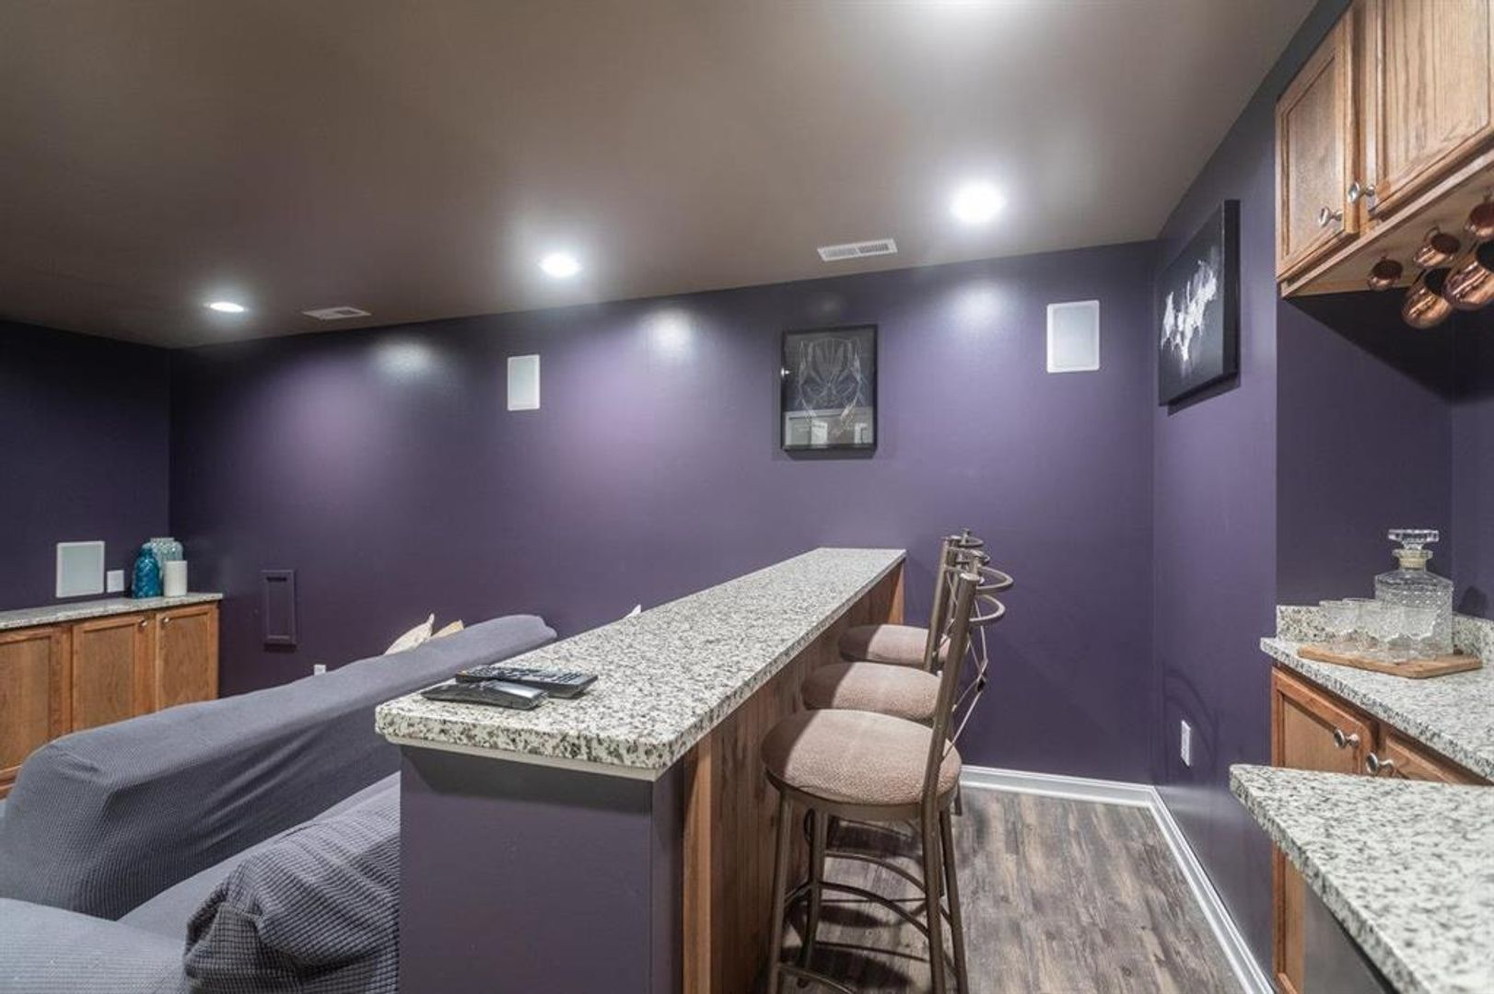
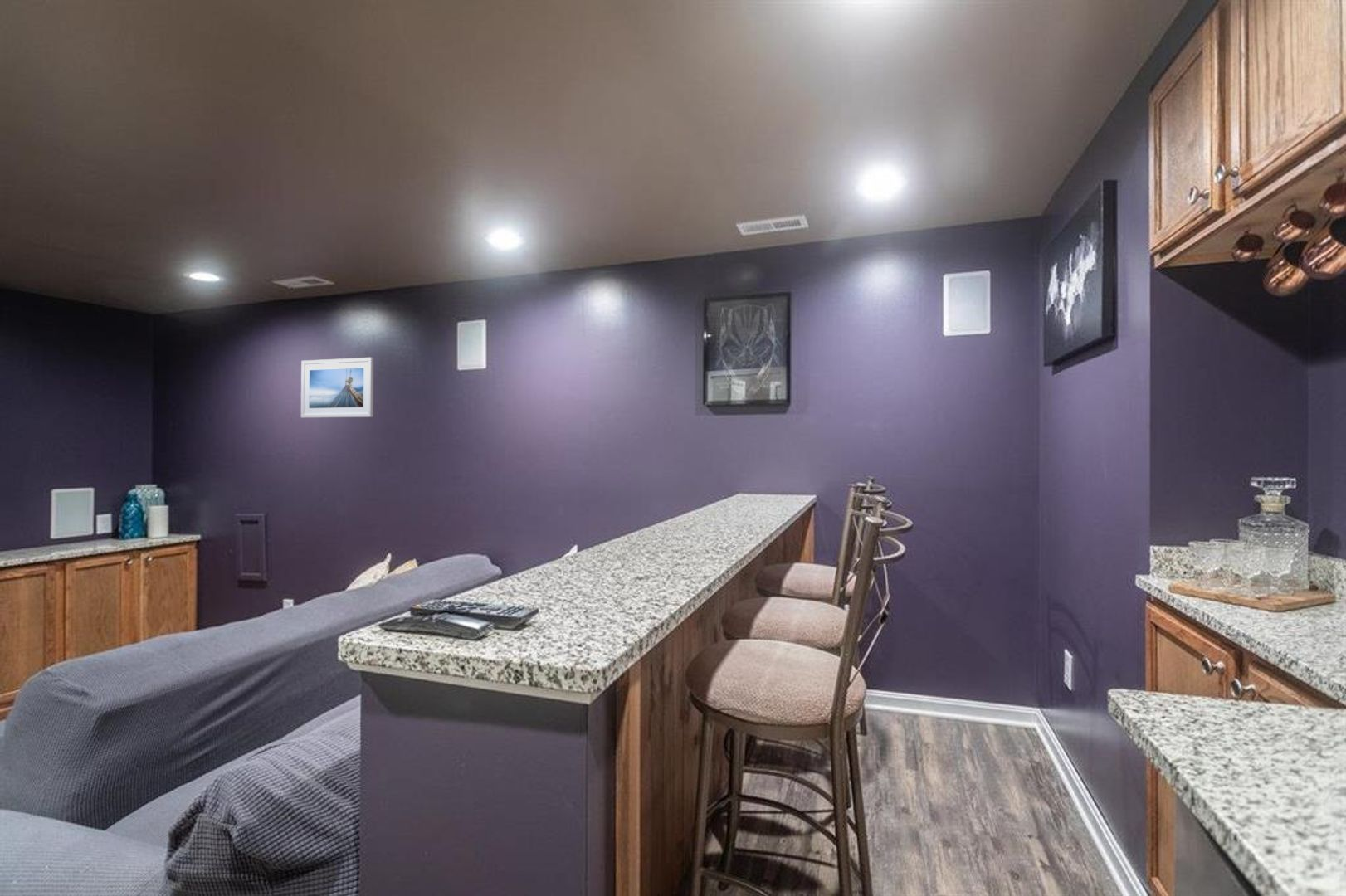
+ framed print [300,357,374,419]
